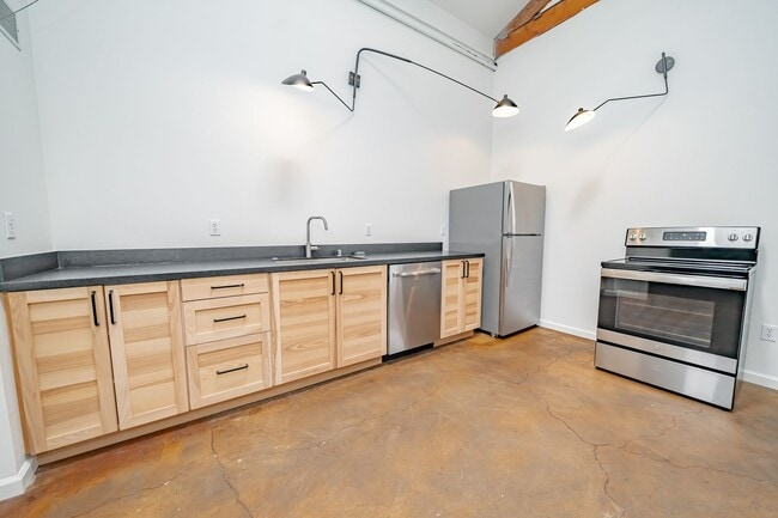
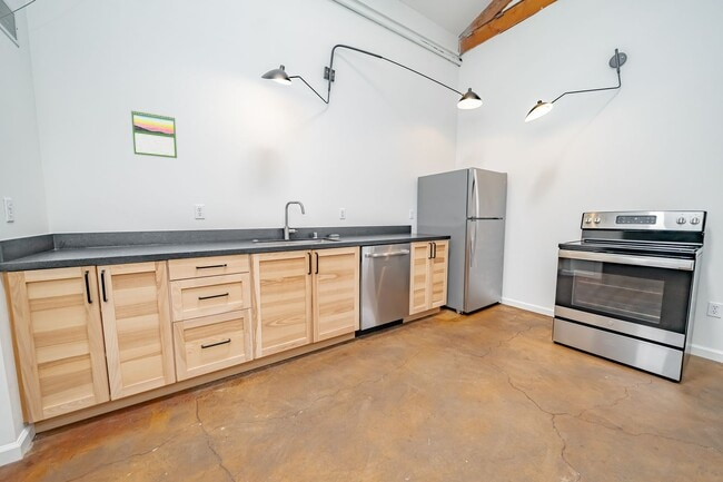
+ calendar [130,109,178,159]
